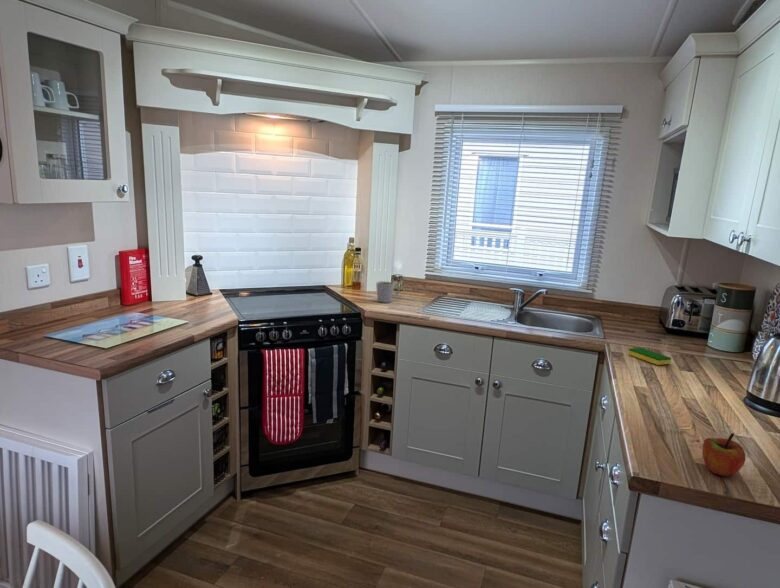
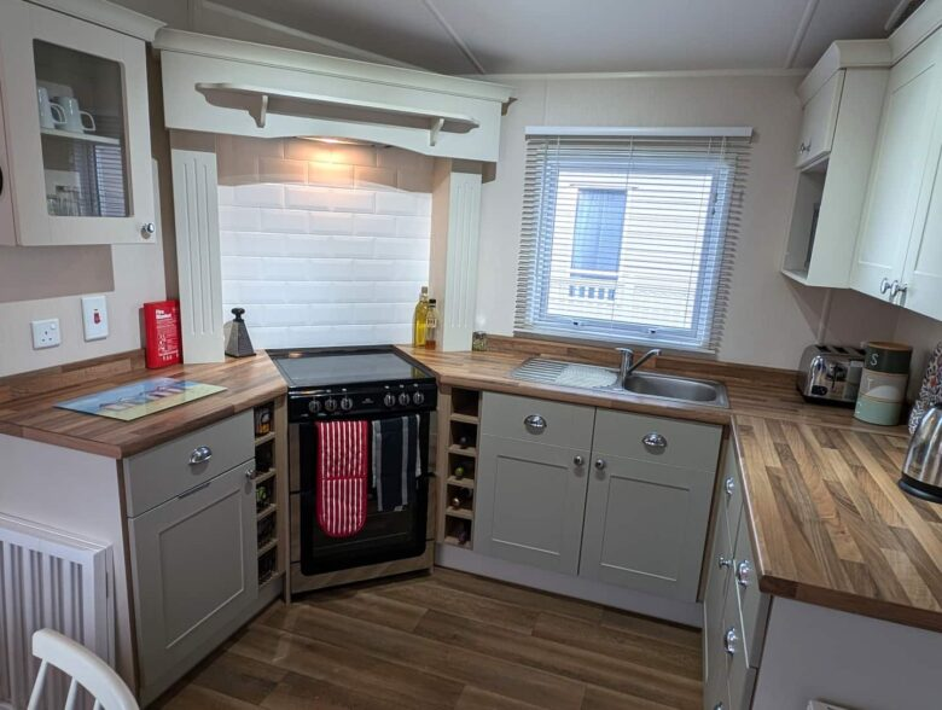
- mug [375,280,400,304]
- apple [701,432,746,477]
- dish sponge [627,347,672,366]
